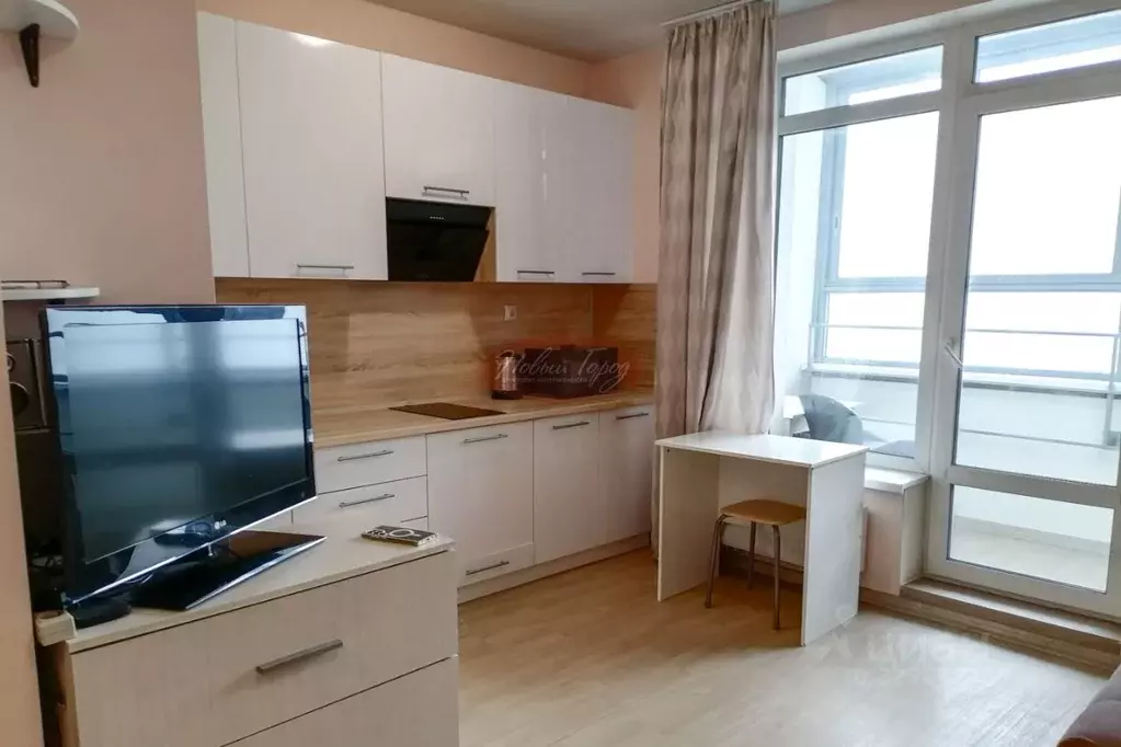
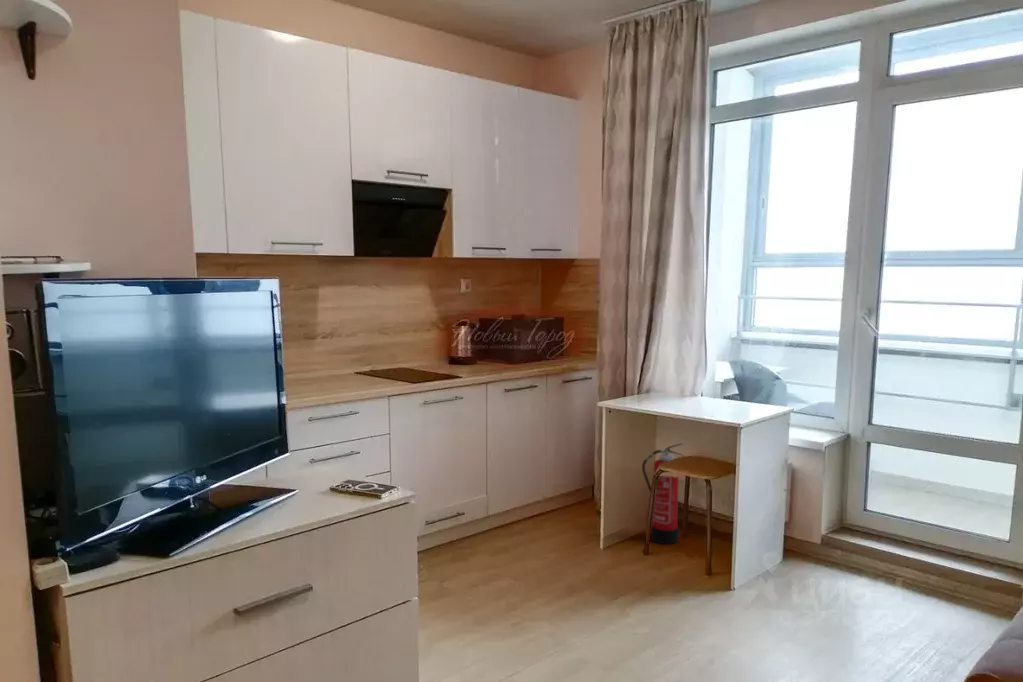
+ fire extinguisher [641,442,684,545]
